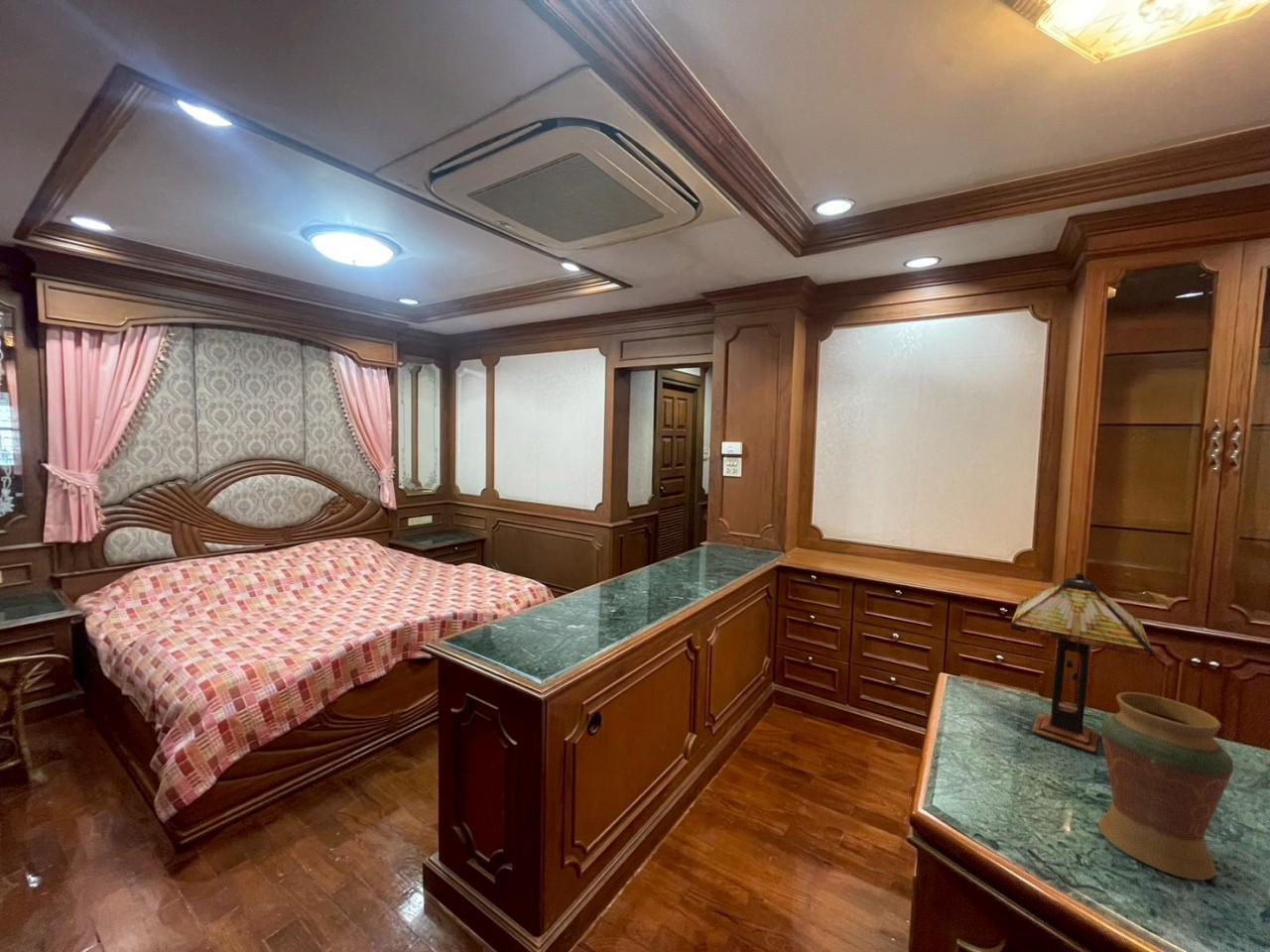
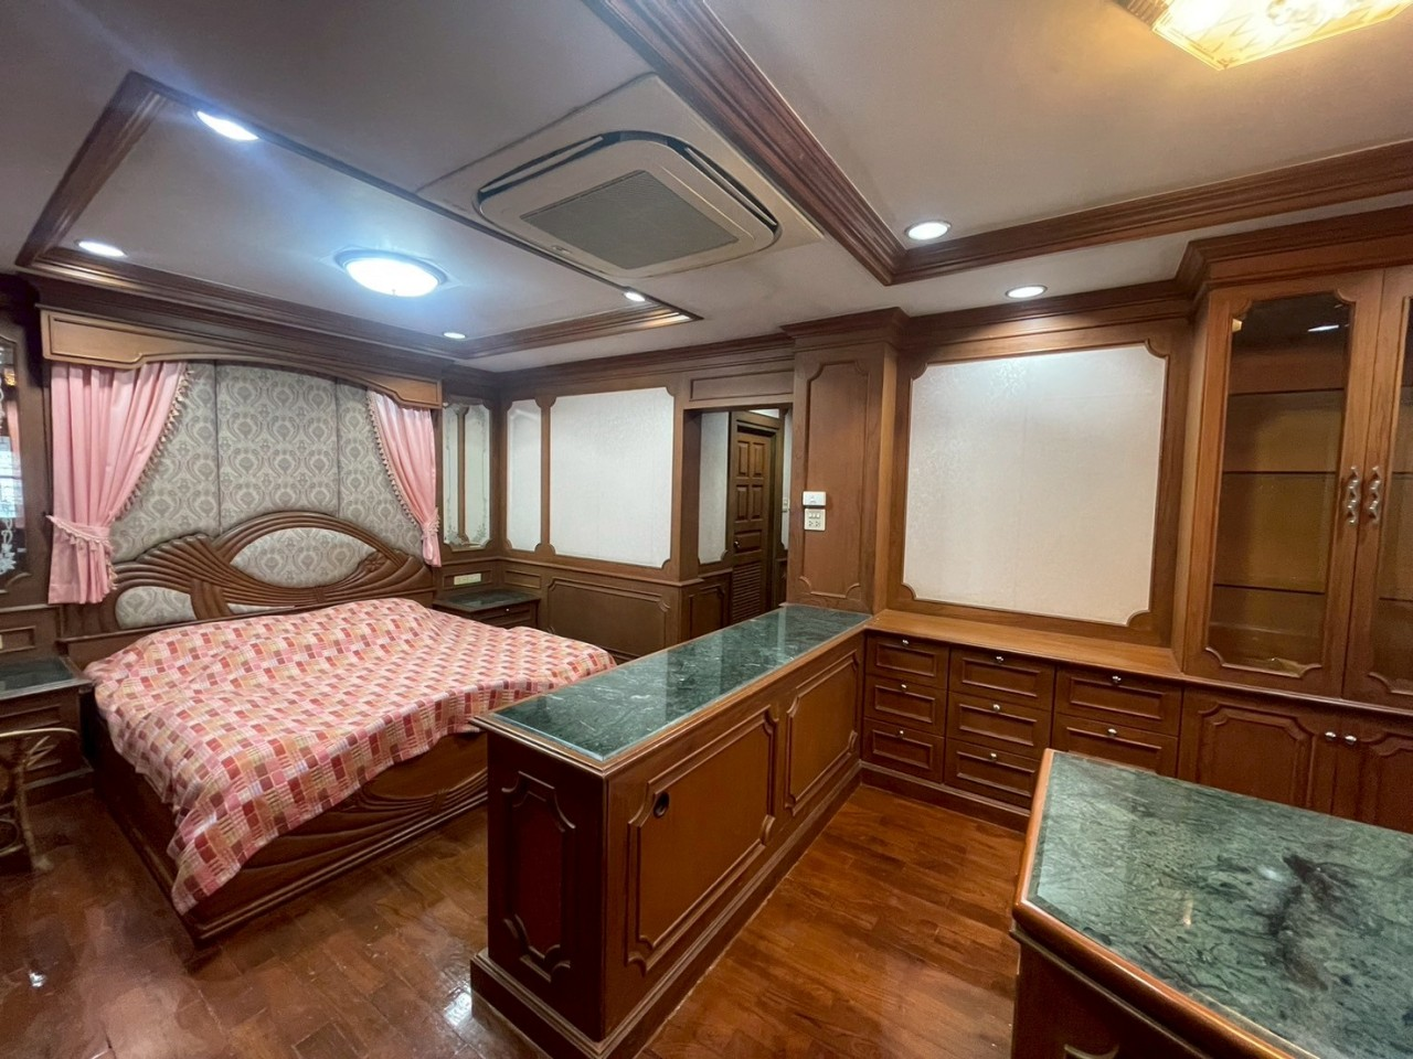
- decorative vase [1097,691,1234,882]
- table lamp [1009,572,1154,755]
